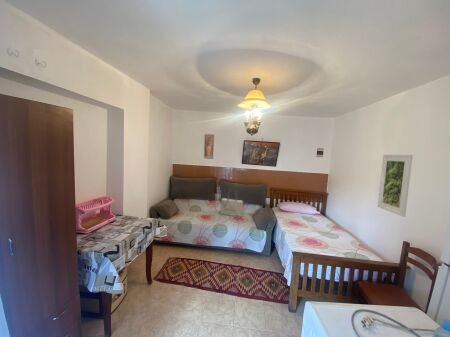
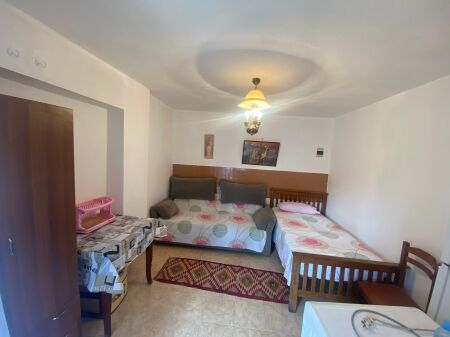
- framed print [377,154,414,218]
- tote bag [219,187,244,218]
